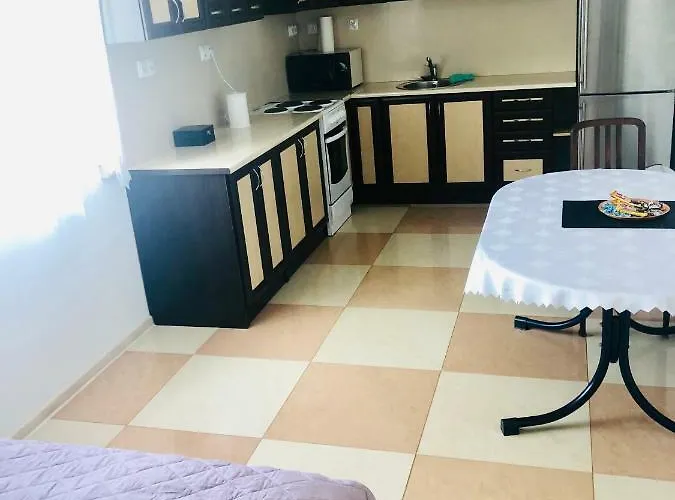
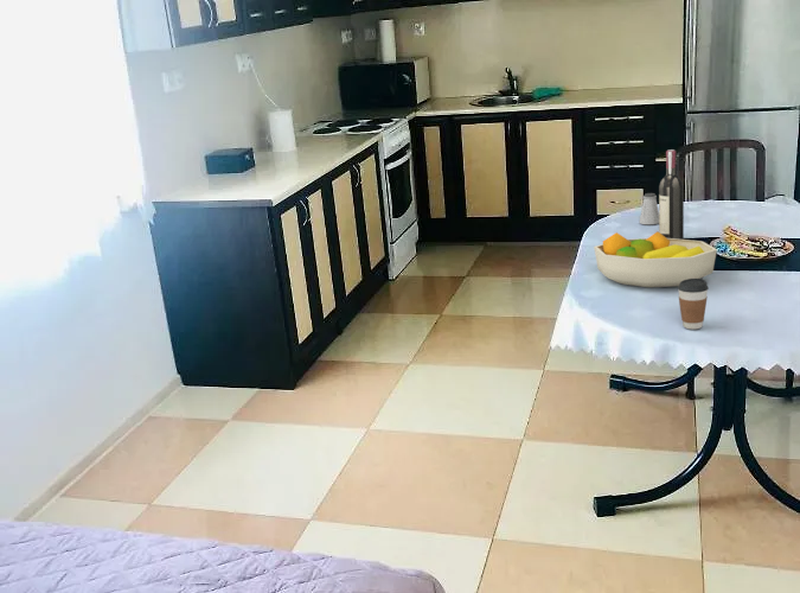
+ fruit bowl [593,230,718,288]
+ wine bottle [658,148,685,240]
+ saltshaker [639,192,659,225]
+ coffee cup [677,278,710,331]
